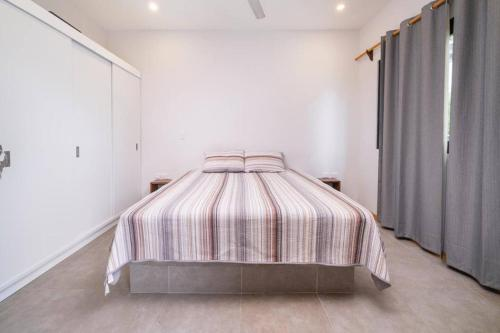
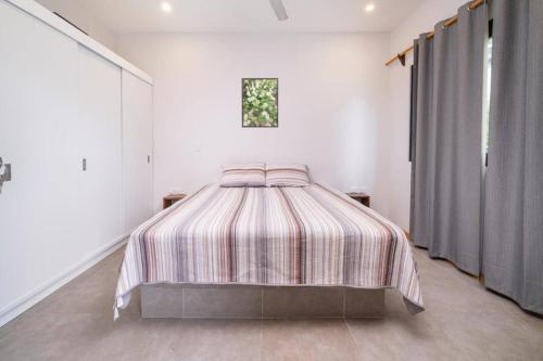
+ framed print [240,77,279,129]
